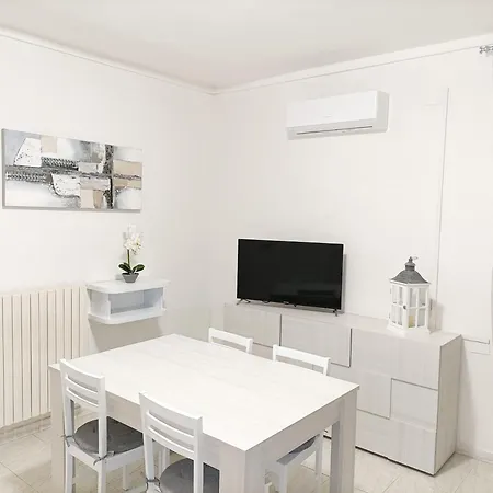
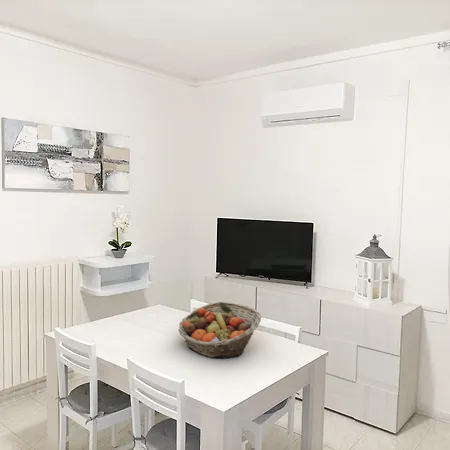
+ fruit basket [177,301,262,359]
